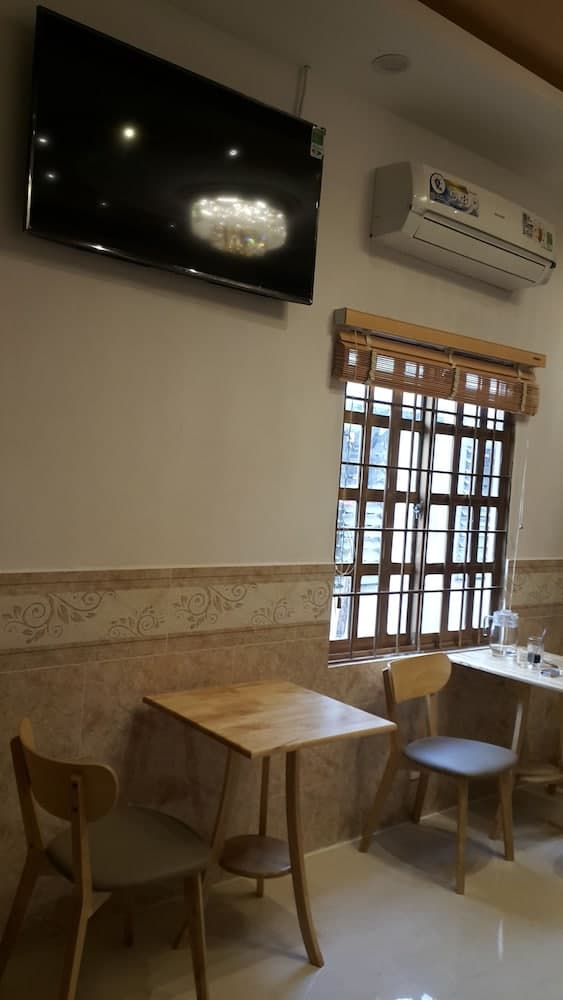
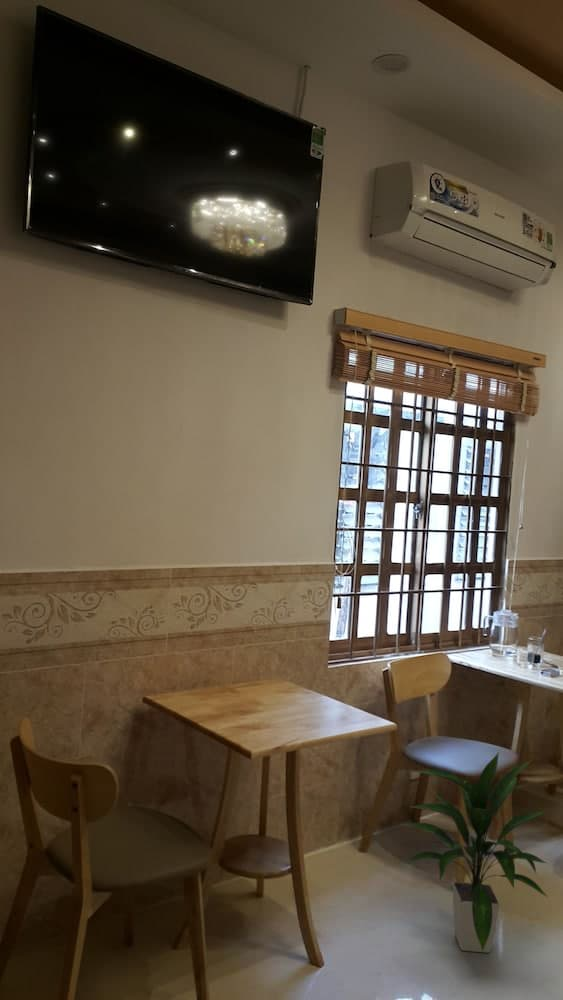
+ indoor plant [398,751,550,954]
